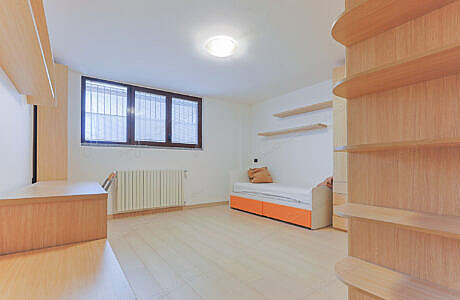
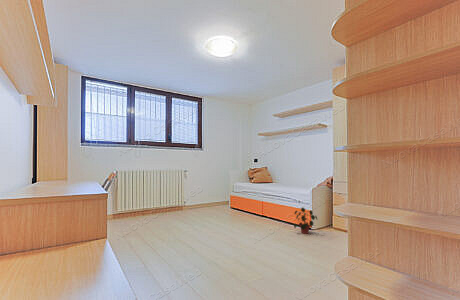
+ potted plant [293,206,318,235]
